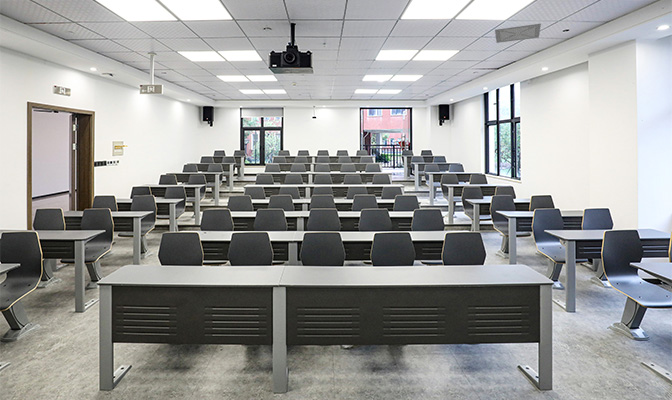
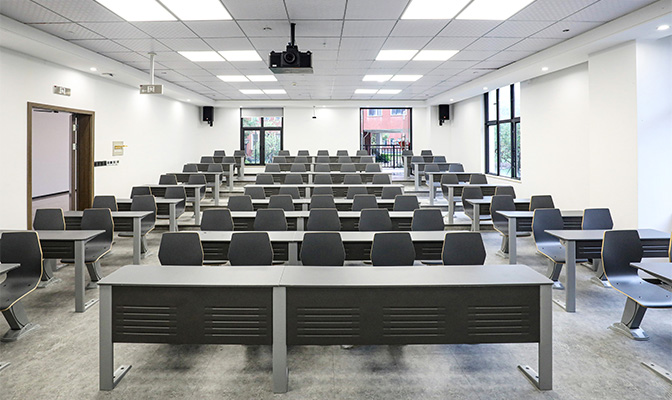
- ceiling vent [494,23,542,44]
